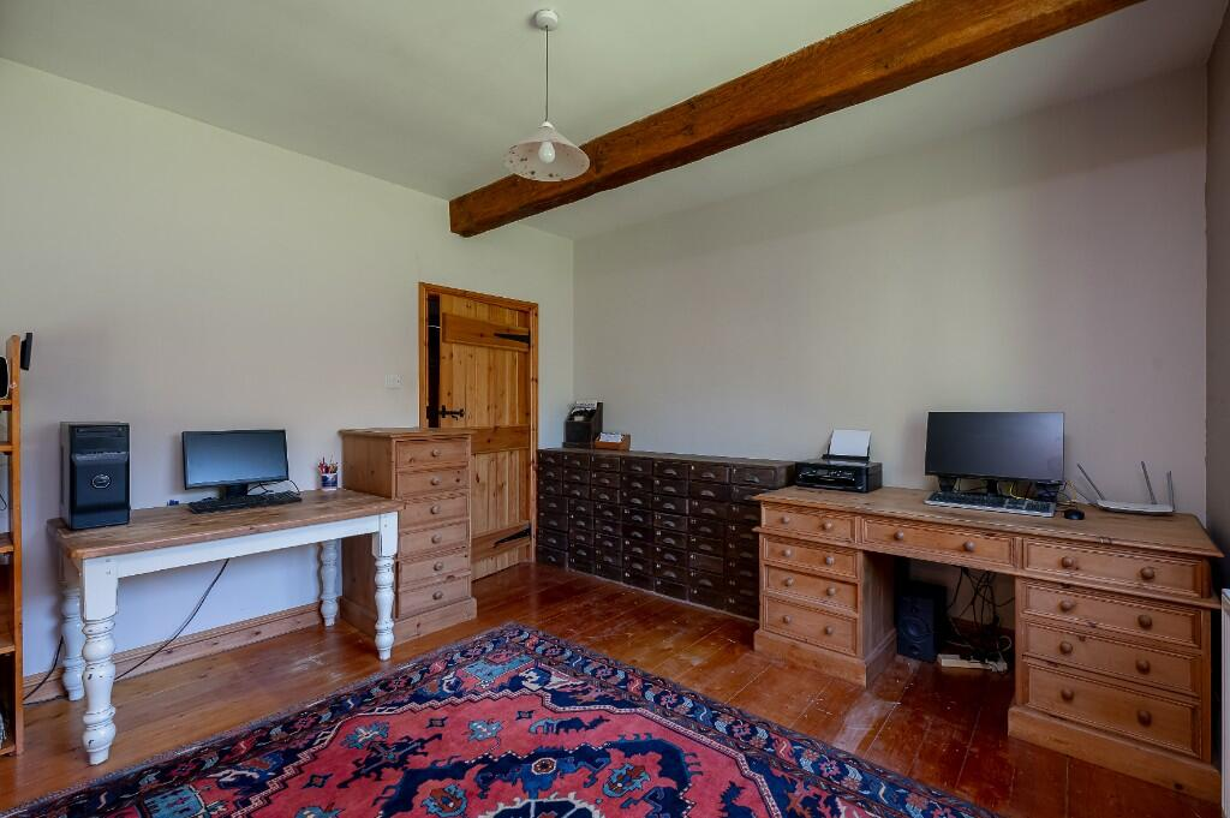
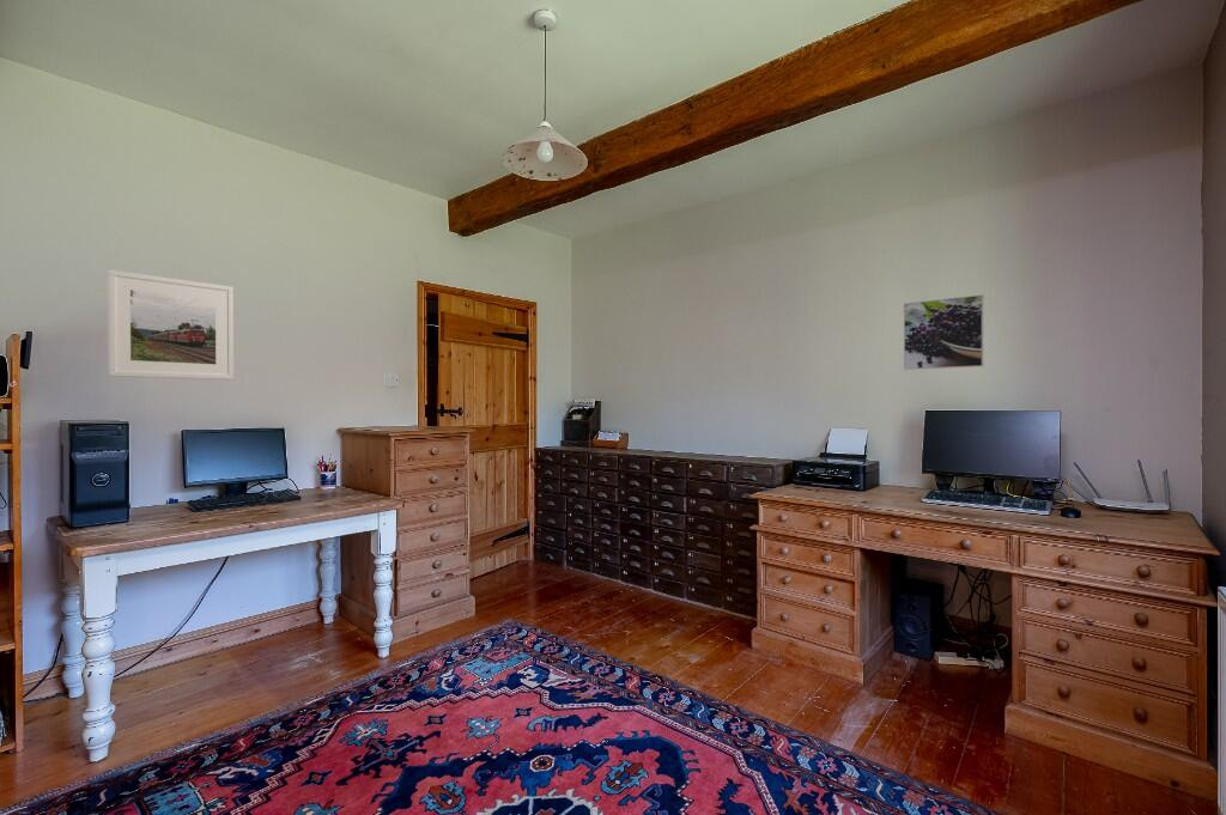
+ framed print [903,293,984,371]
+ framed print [107,269,235,381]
